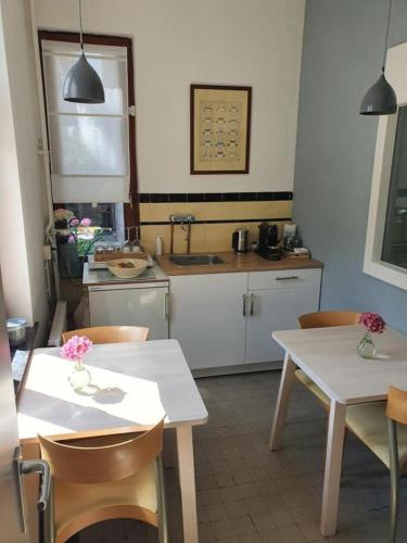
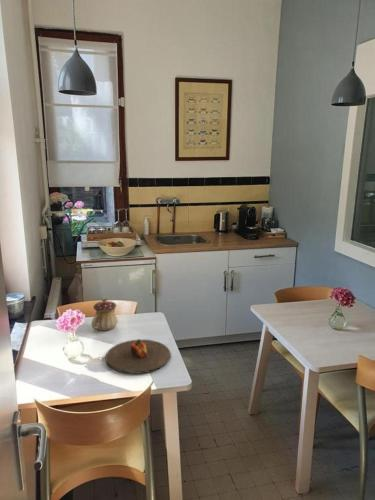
+ plate [105,338,172,375]
+ teapot [91,297,119,332]
